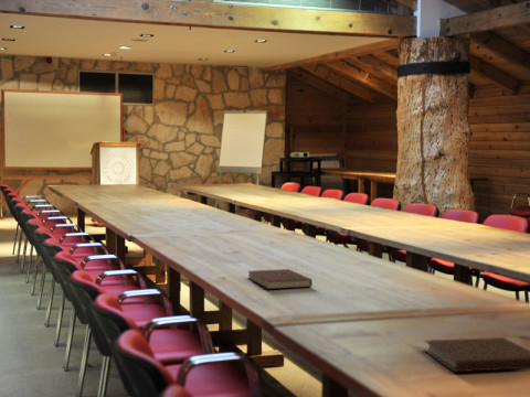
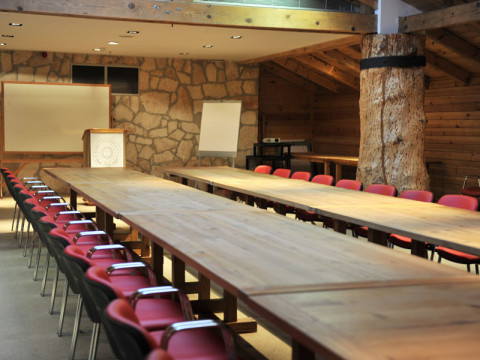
- notebook [423,336,530,373]
- notebook [247,268,314,290]
